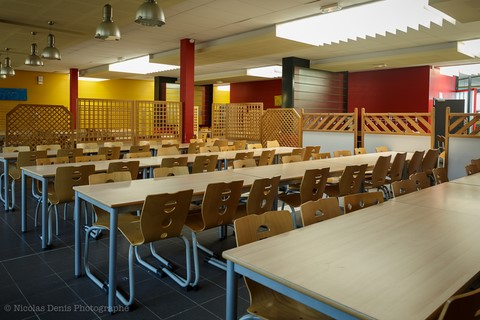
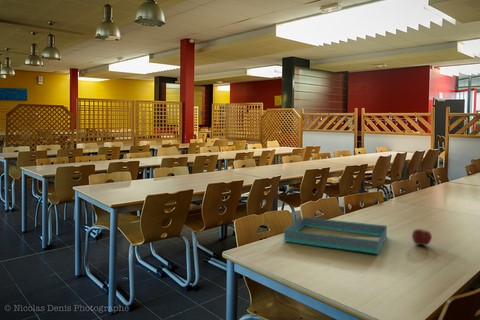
+ tray [283,216,388,255]
+ apple [411,228,433,246]
